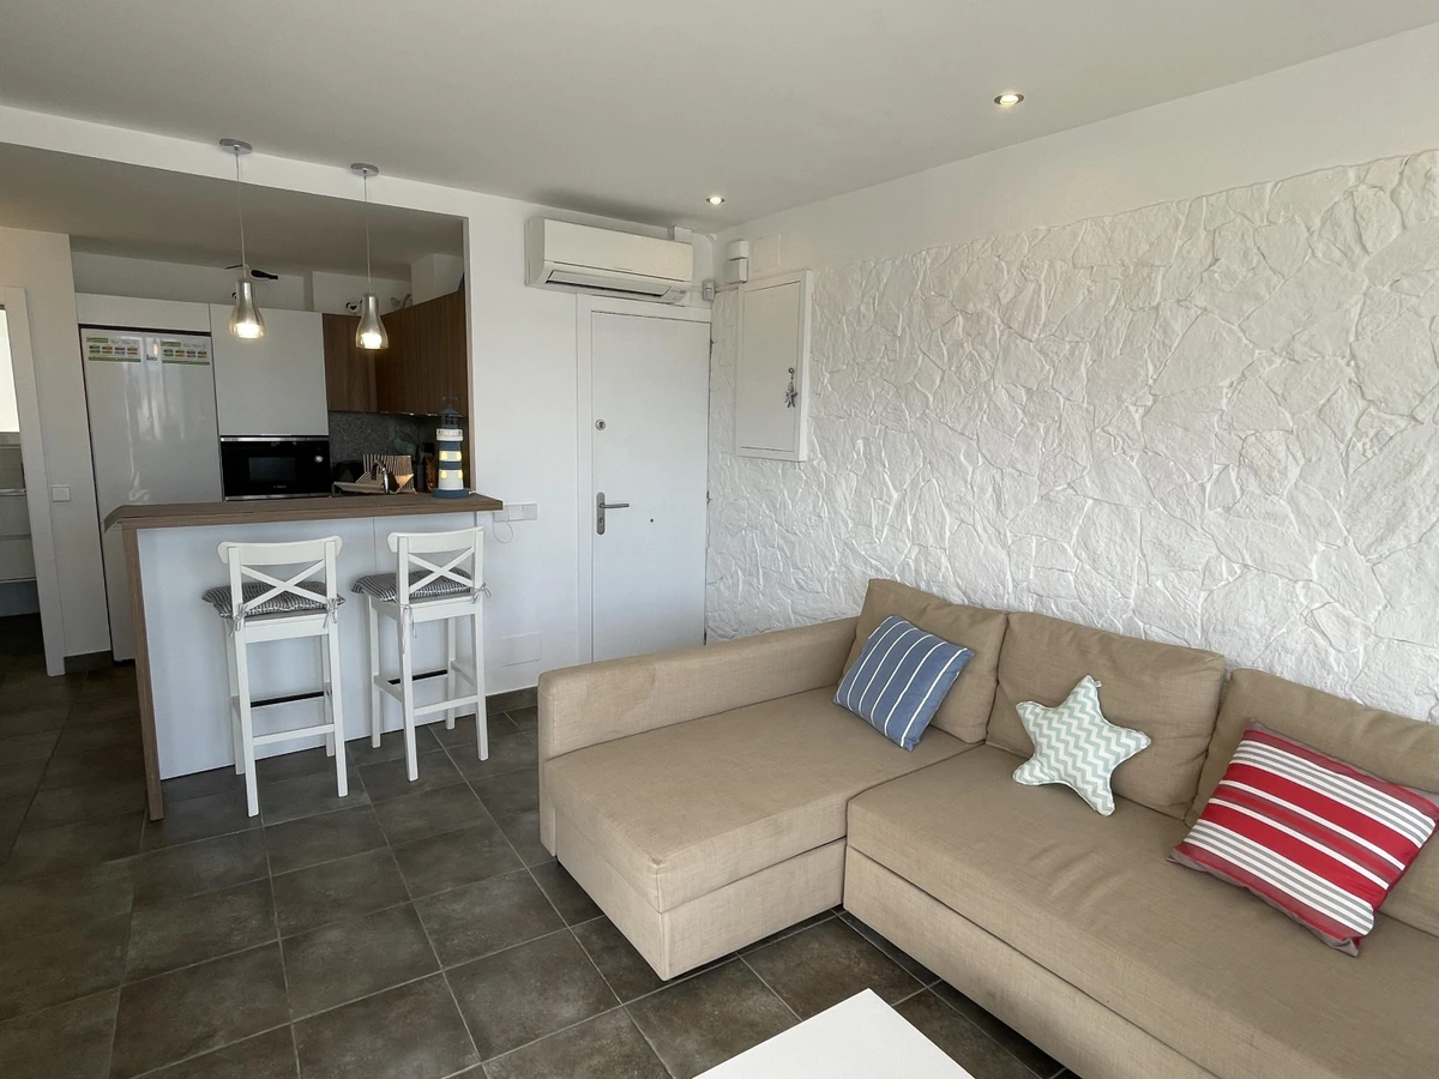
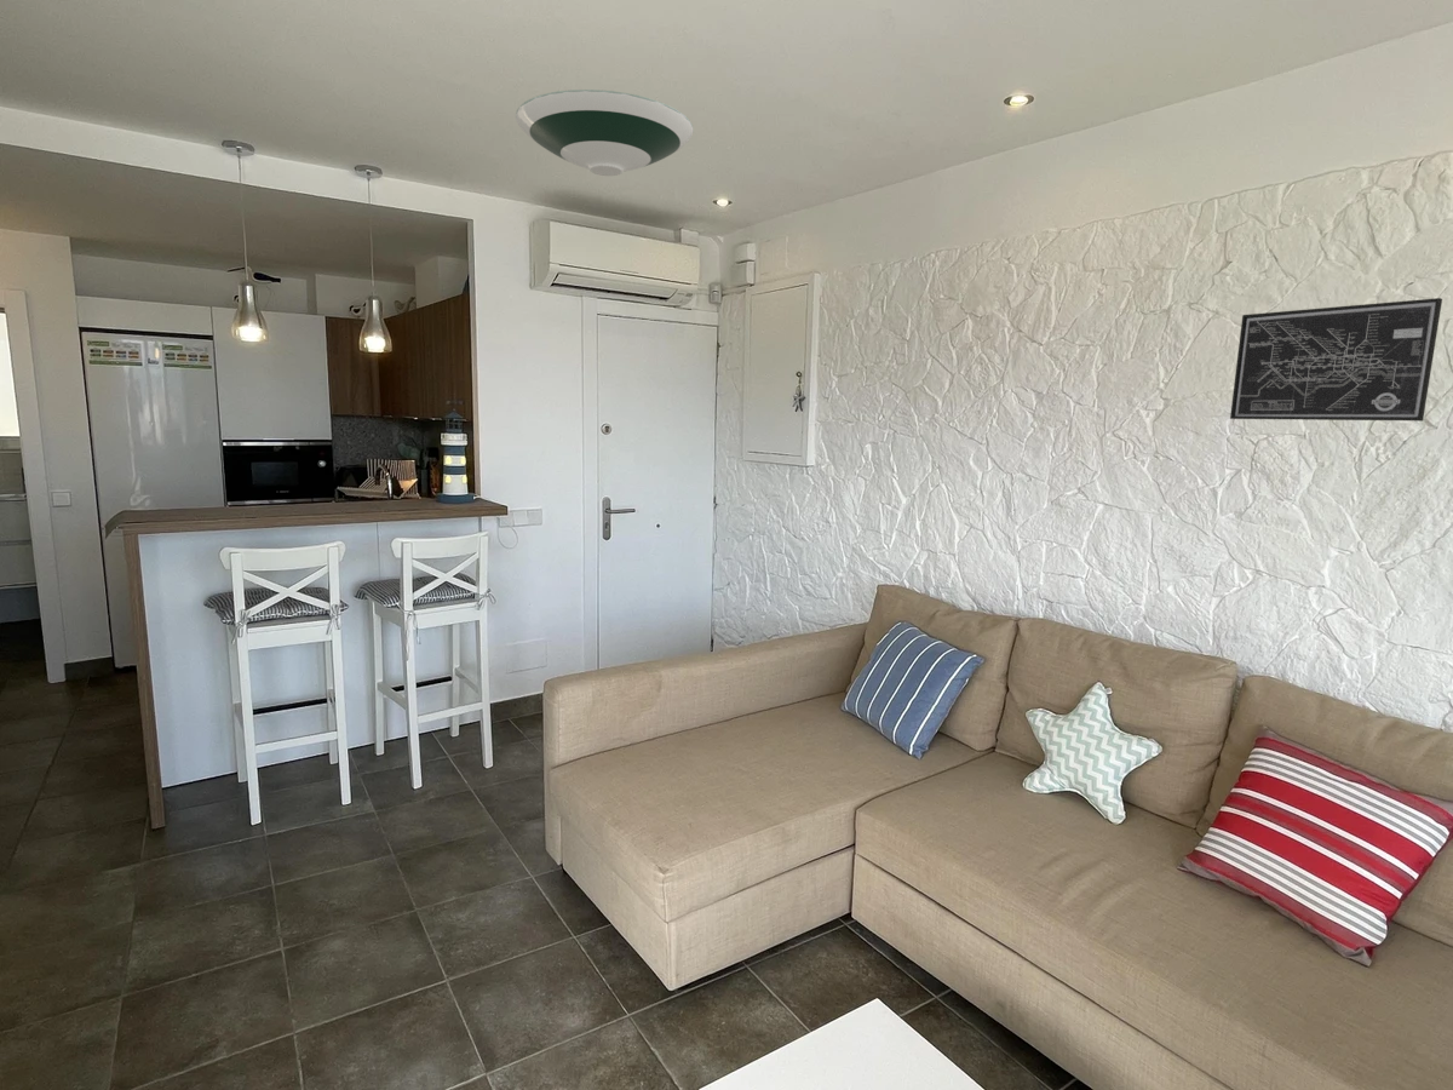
+ wall art [1229,297,1443,421]
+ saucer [515,88,695,177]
